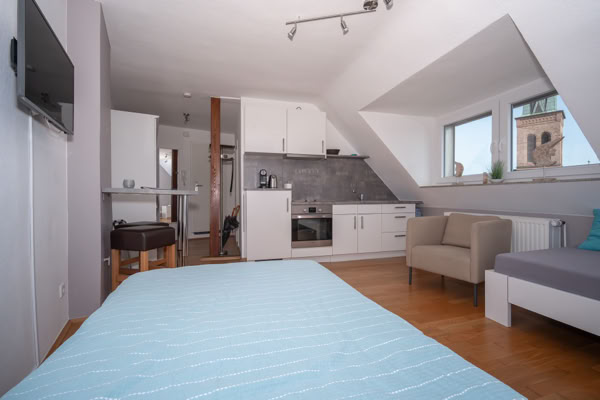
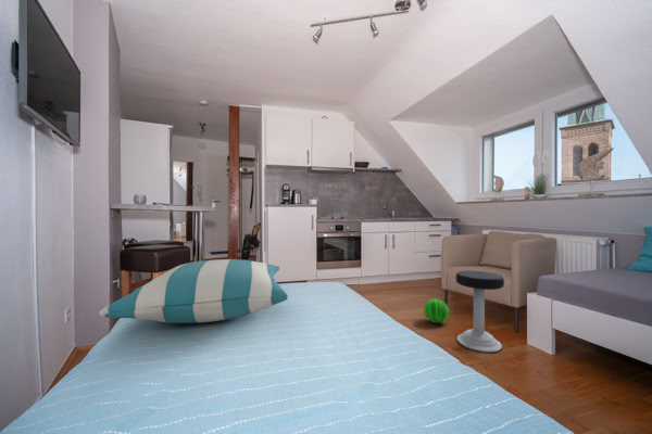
+ ball [423,298,450,324]
+ stool [454,269,505,354]
+ pillow [98,258,289,324]
